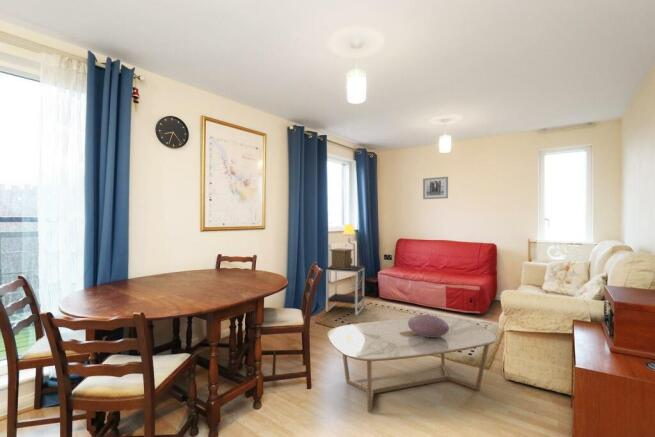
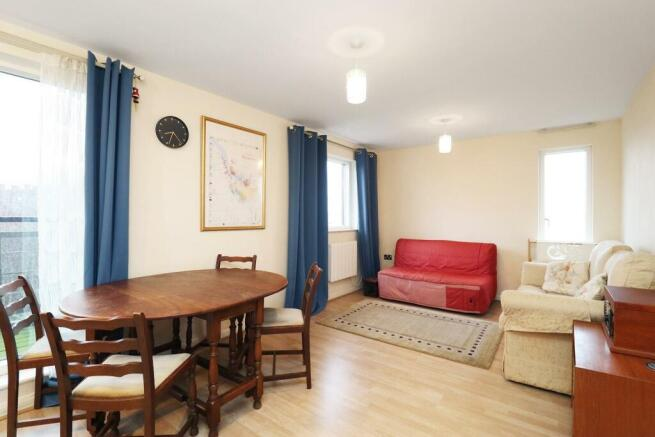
- decorative bowl [408,314,449,337]
- table lamp [329,223,361,269]
- side table [325,264,365,316]
- coffee table [326,315,499,414]
- wall art [422,176,449,200]
